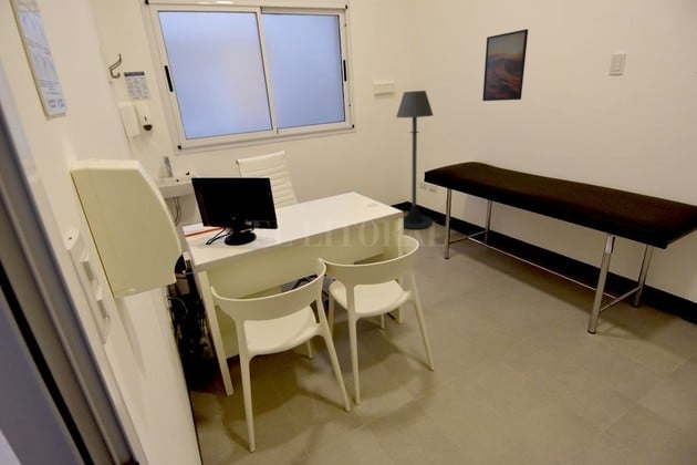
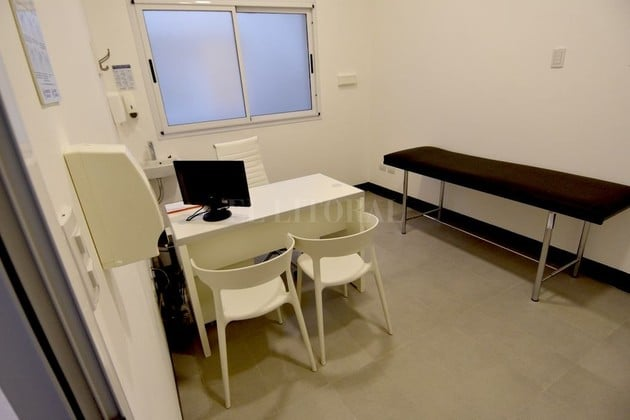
- floor lamp [395,90,435,230]
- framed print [481,28,529,102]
